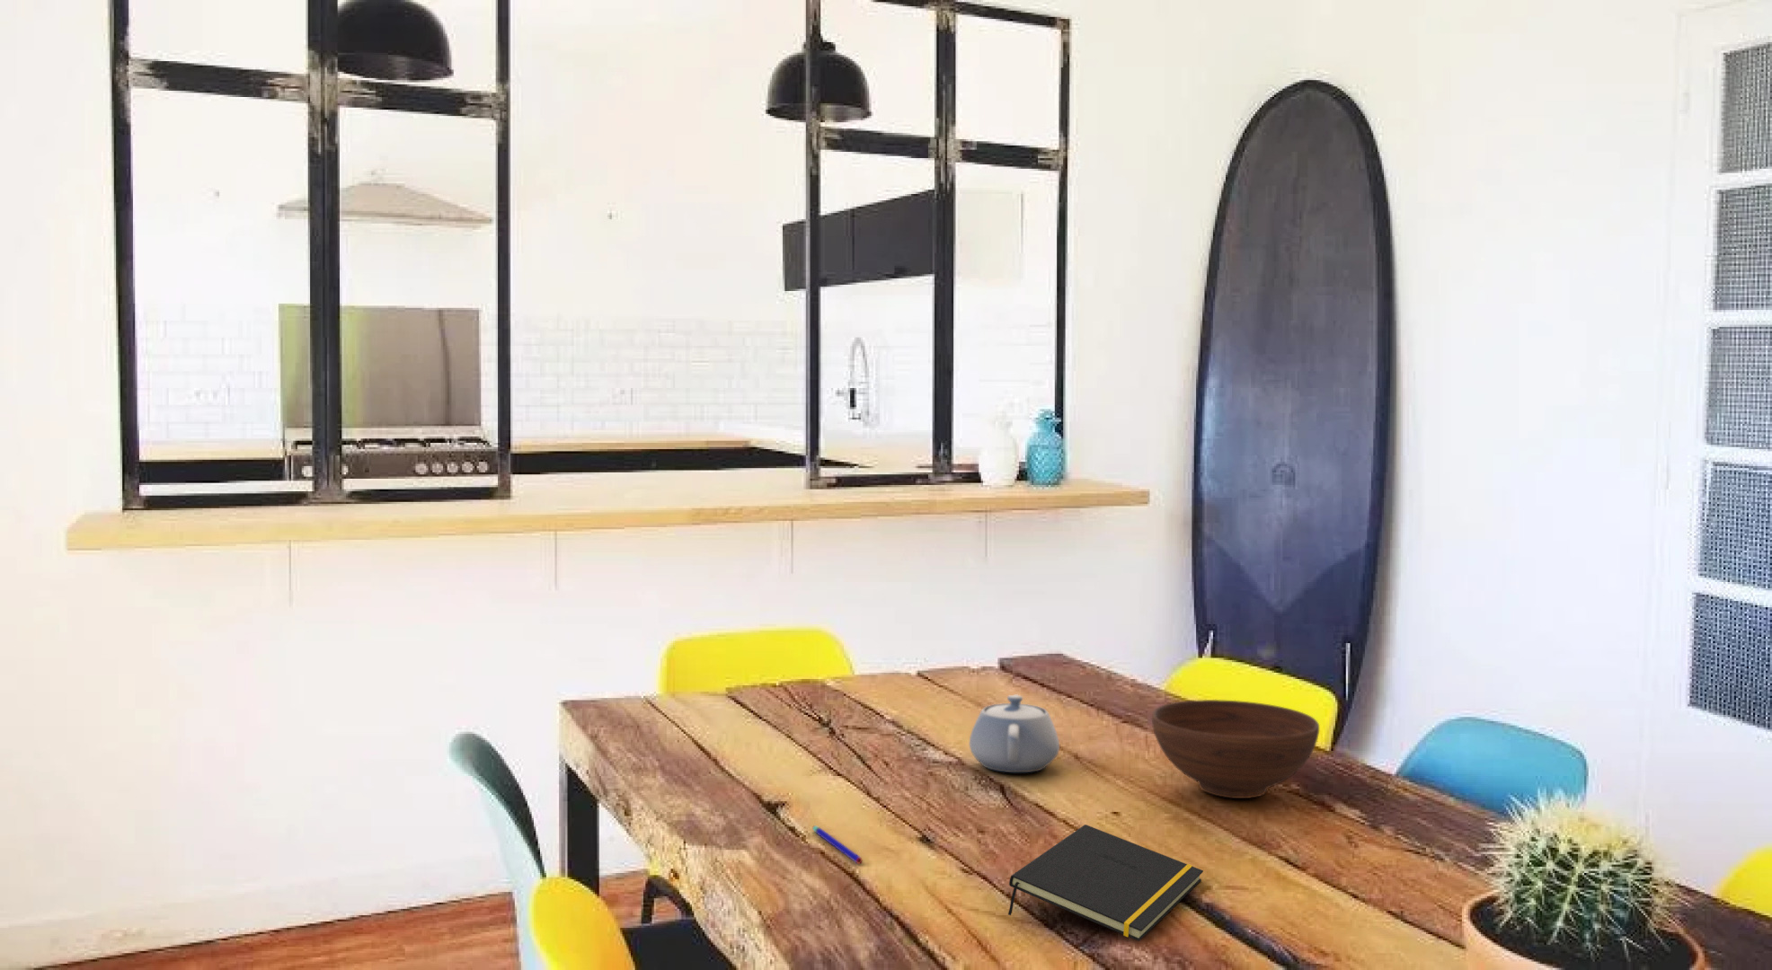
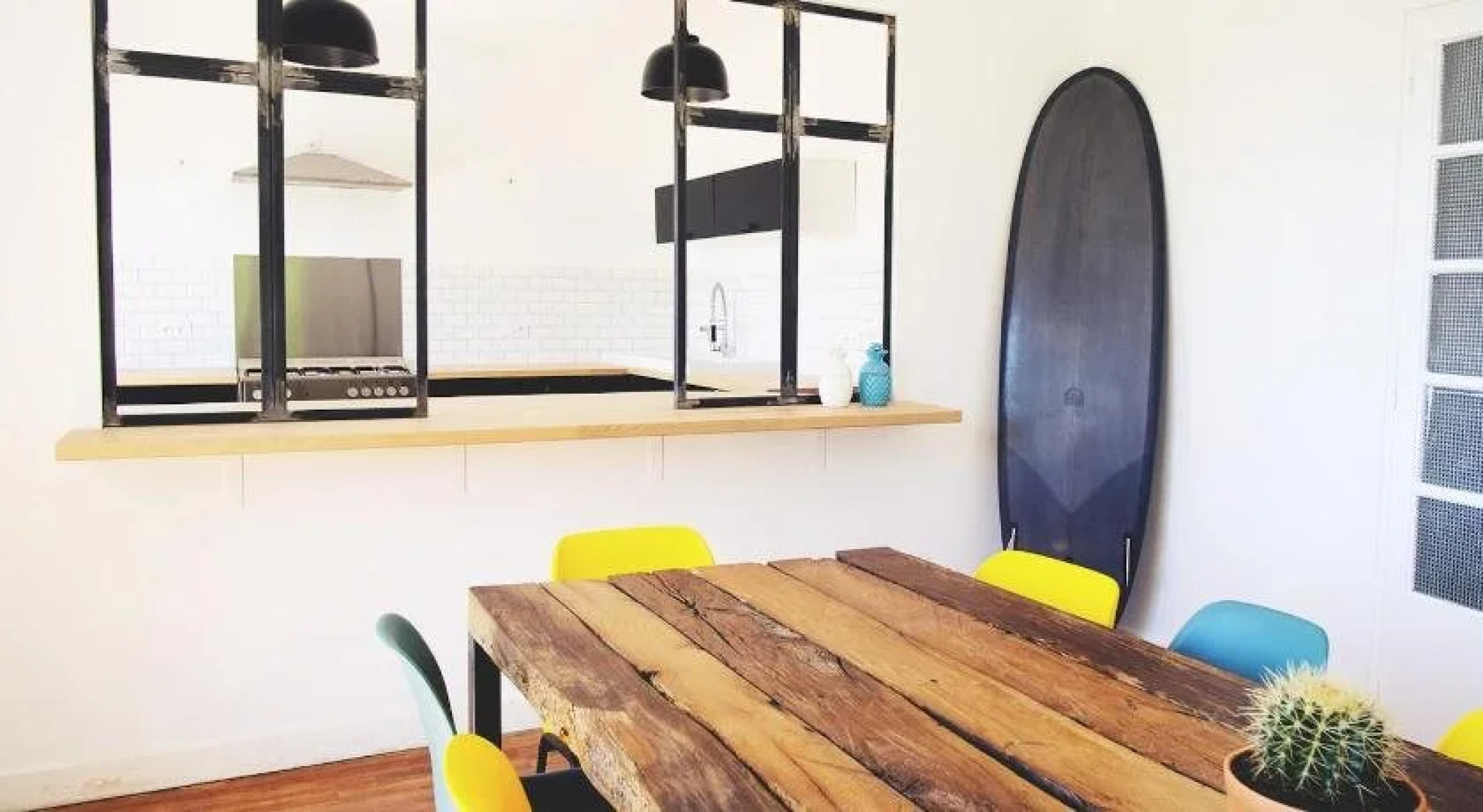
- notepad [1007,823,1204,943]
- teapot [968,693,1060,773]
- bowl [1151,699,1320,799]
- pen [811,824,864,865]
